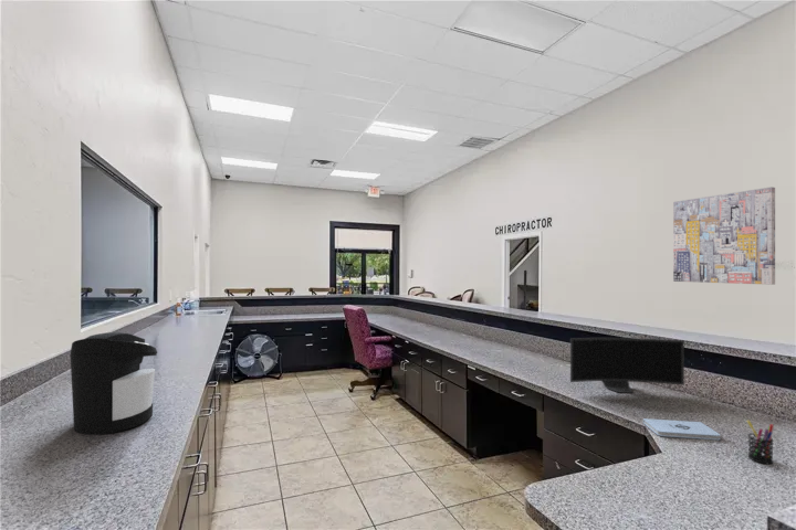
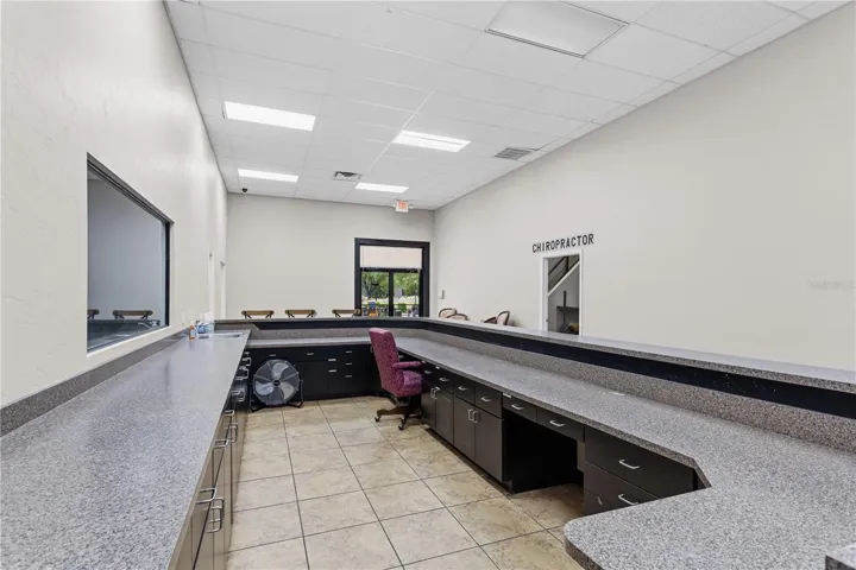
- notepad [642,417,721,441]
- wall art [672,186,776,286]
- monitor [569,337,685,394]
- pen holder [746,420,775,465]
- coffee maker [70,331,158,436]
